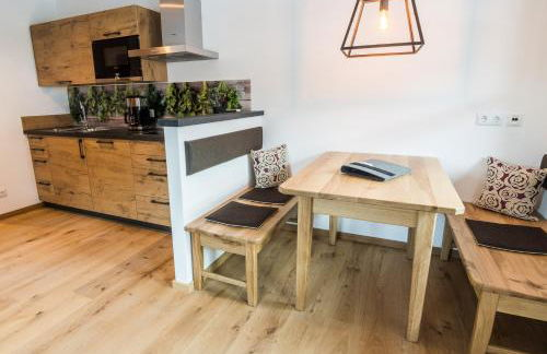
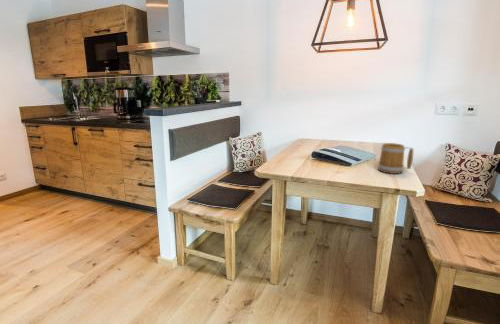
+ mug [377,142,414,175]
